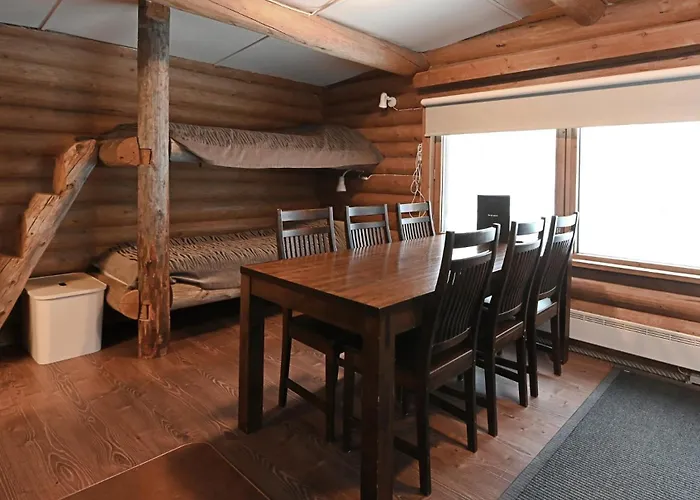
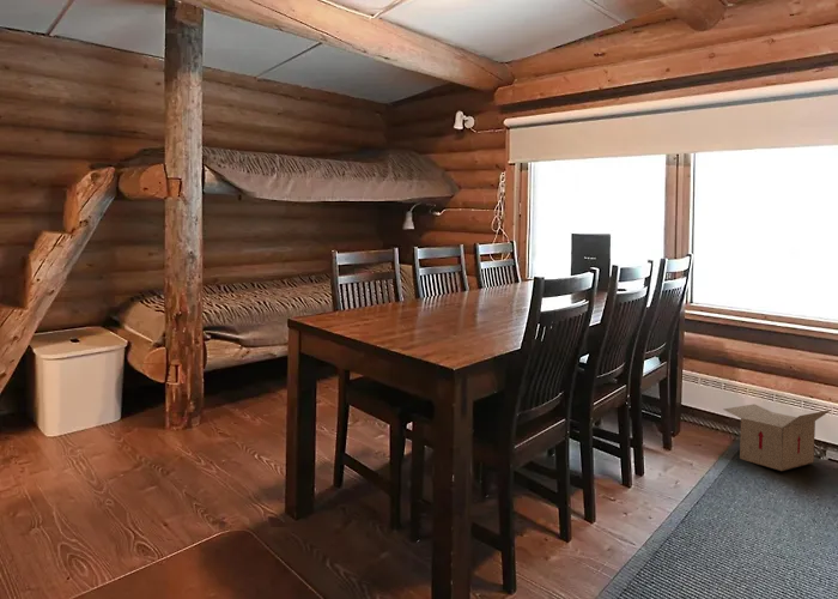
+ cardboard box [722,403,832,472]
